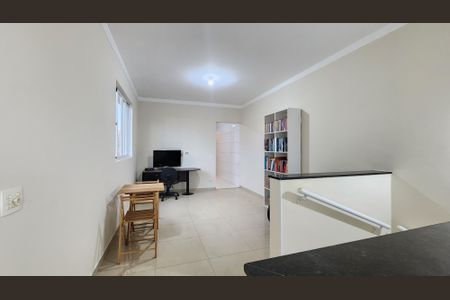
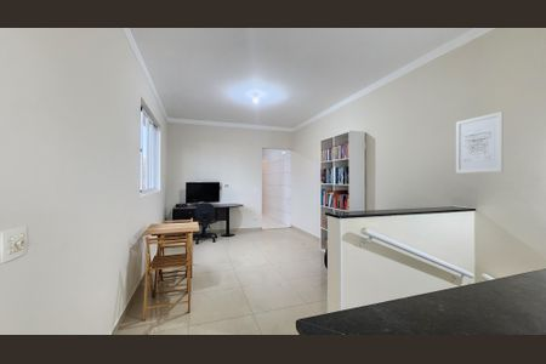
+ wall art [455,110,504,175]
